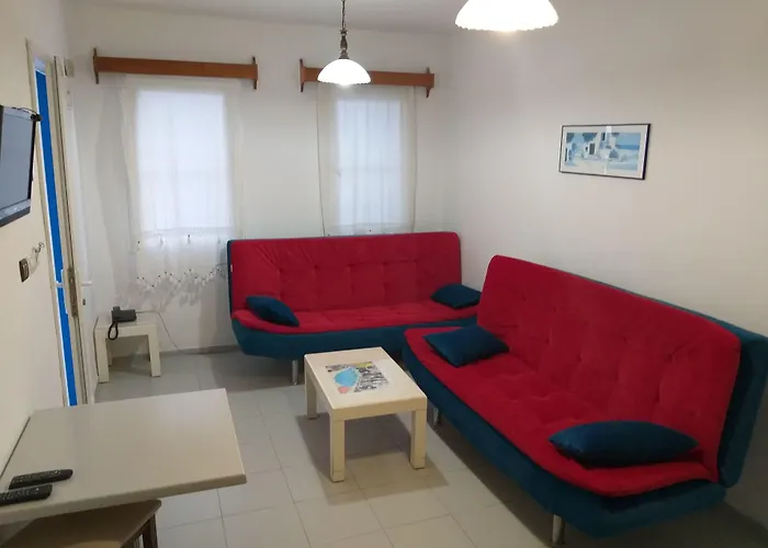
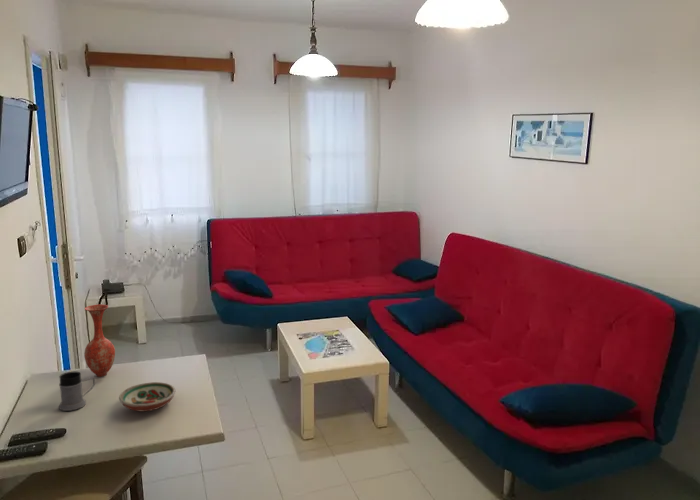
+ vase [83,303,116,378]
+ mug [58,371,96,412]
+ decorative bowl [118,381,177,412]
